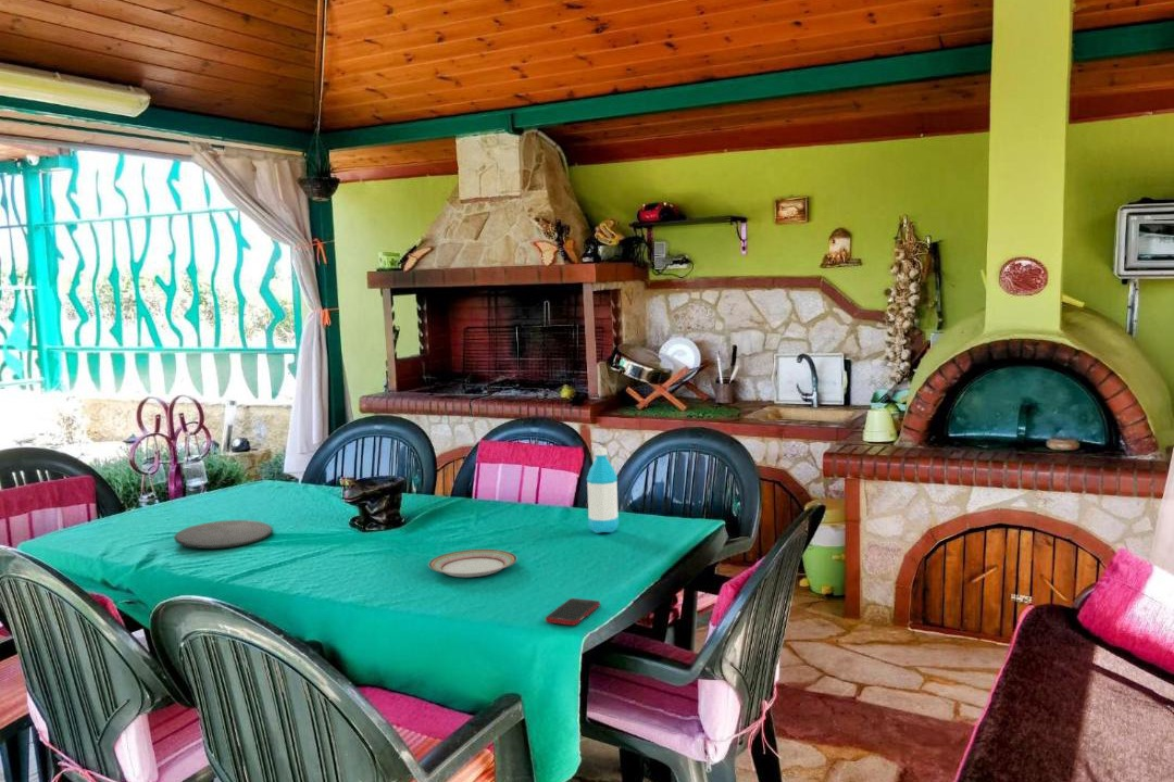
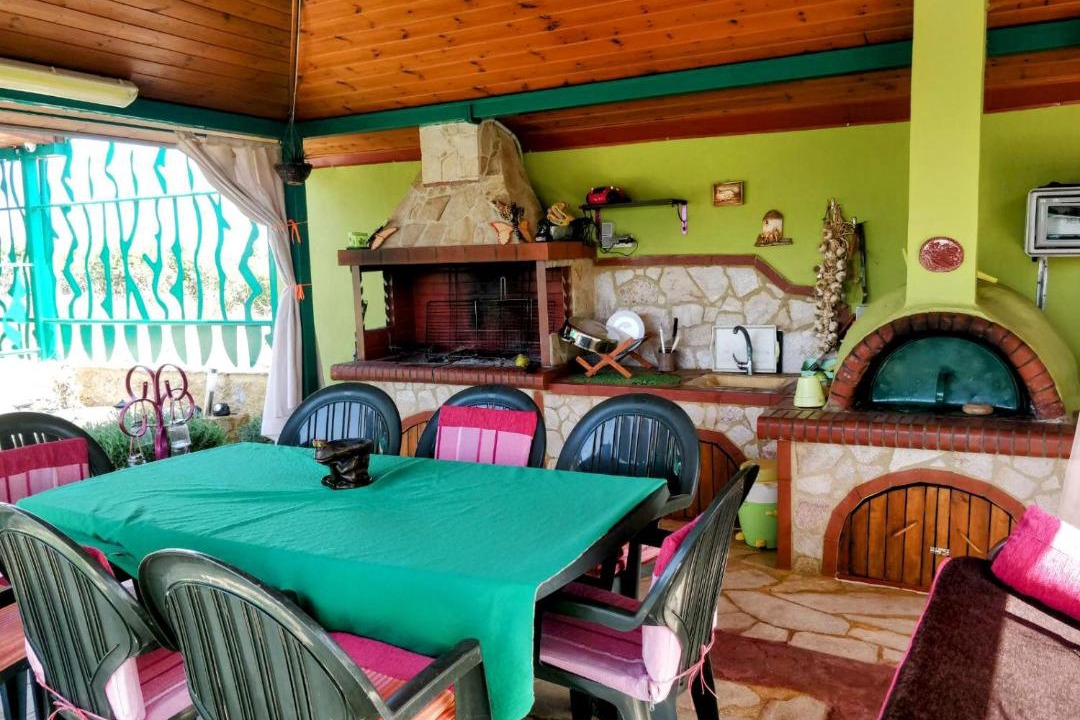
- plate [427,548,517,578]
- cell phone [545,597,601,627]
- plate [173,519,274,550]
- water bottle [586,446,620,534]
